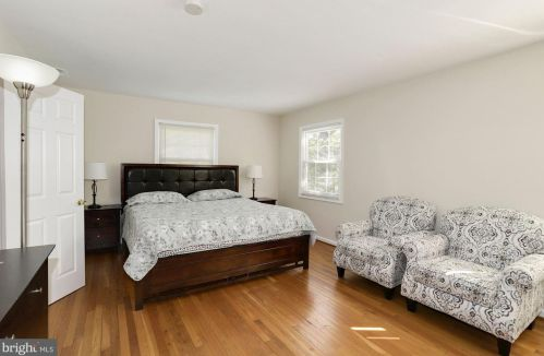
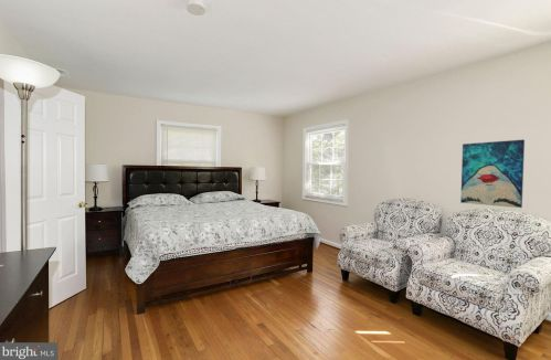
+ wall art [459,138,526,209]
